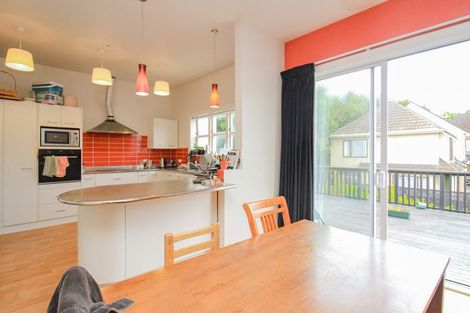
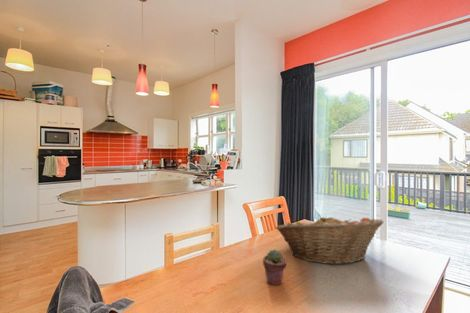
+ potted succulent [262,248,287,286]
+ fruit basket [275,213,384,265]
